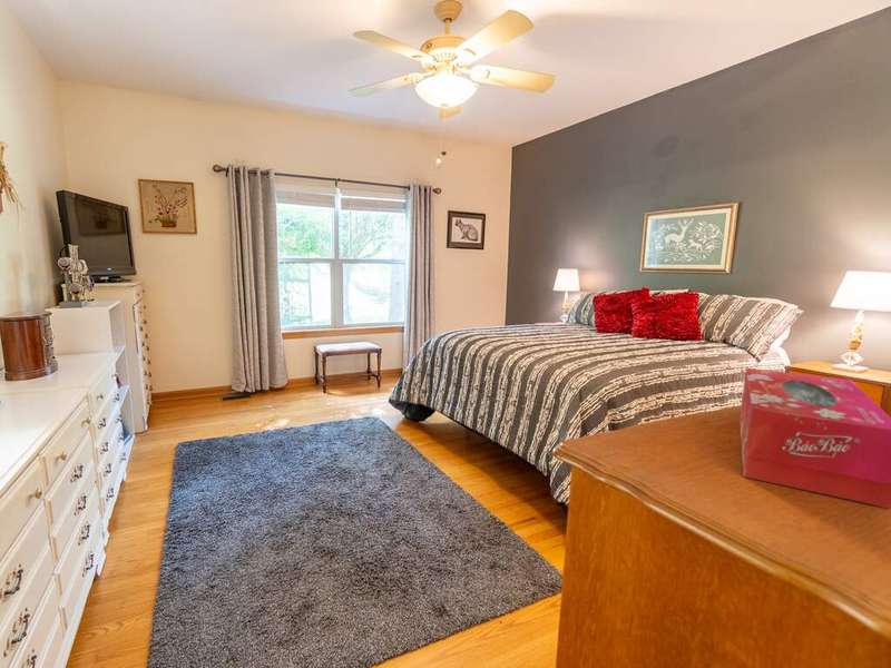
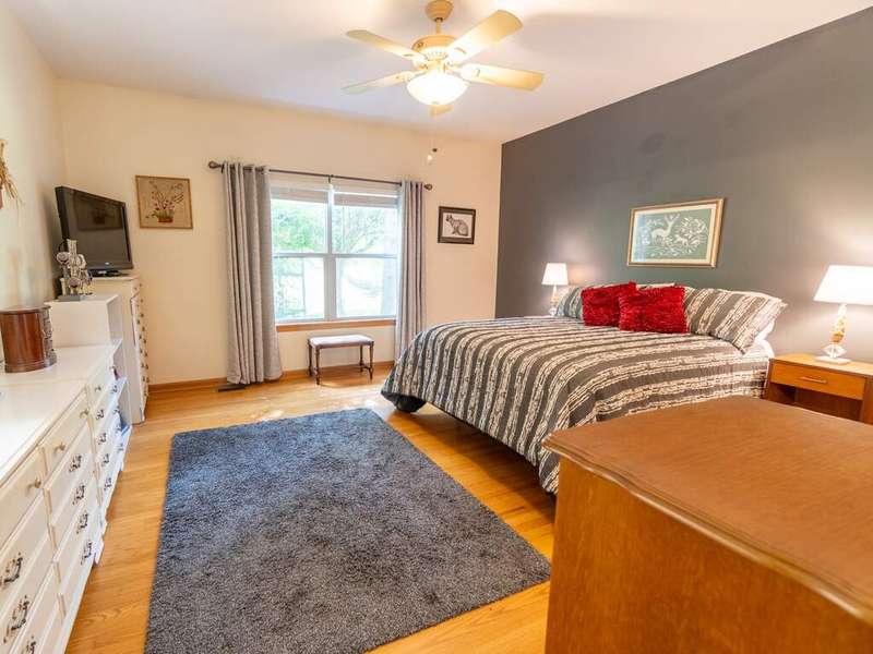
- tissue box [738,366,891,510]
